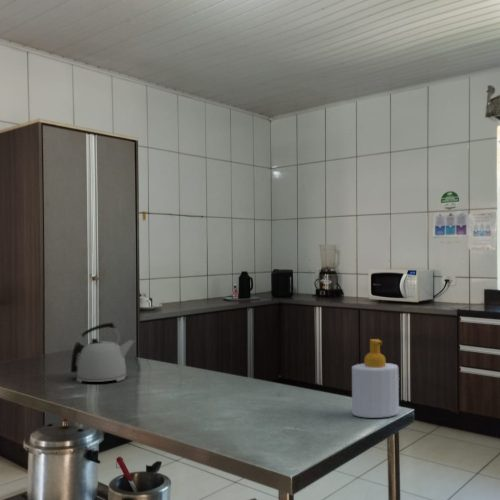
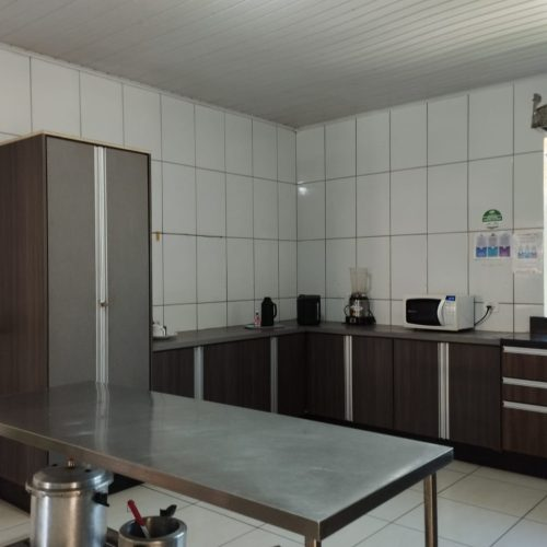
- kettle [70,321,136,384]
- soap bottle [351,338,400,419]
